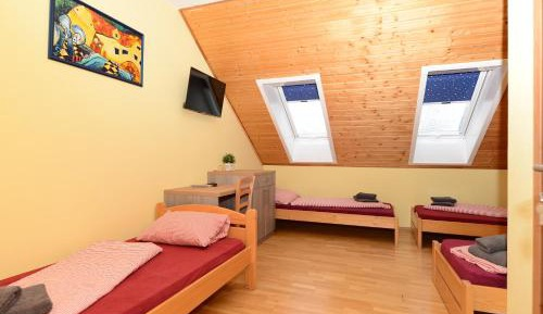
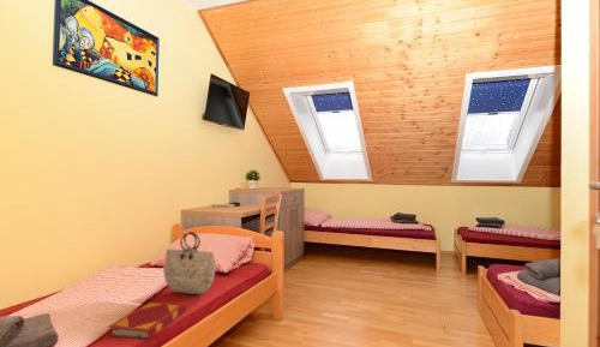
+ hardback book [107,300,185,341]
+ handbag [162,231,216,295]
